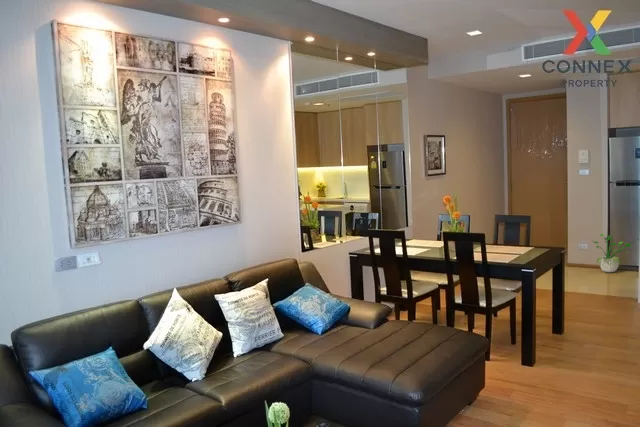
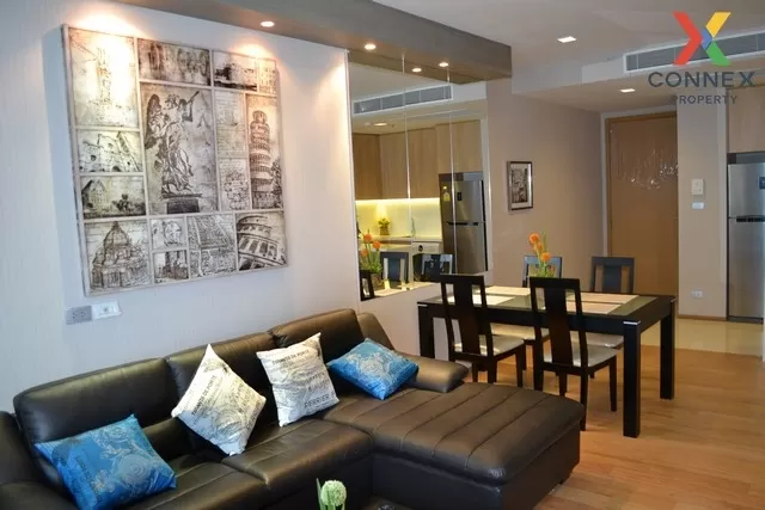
- potted plant [592,227,639,273]
